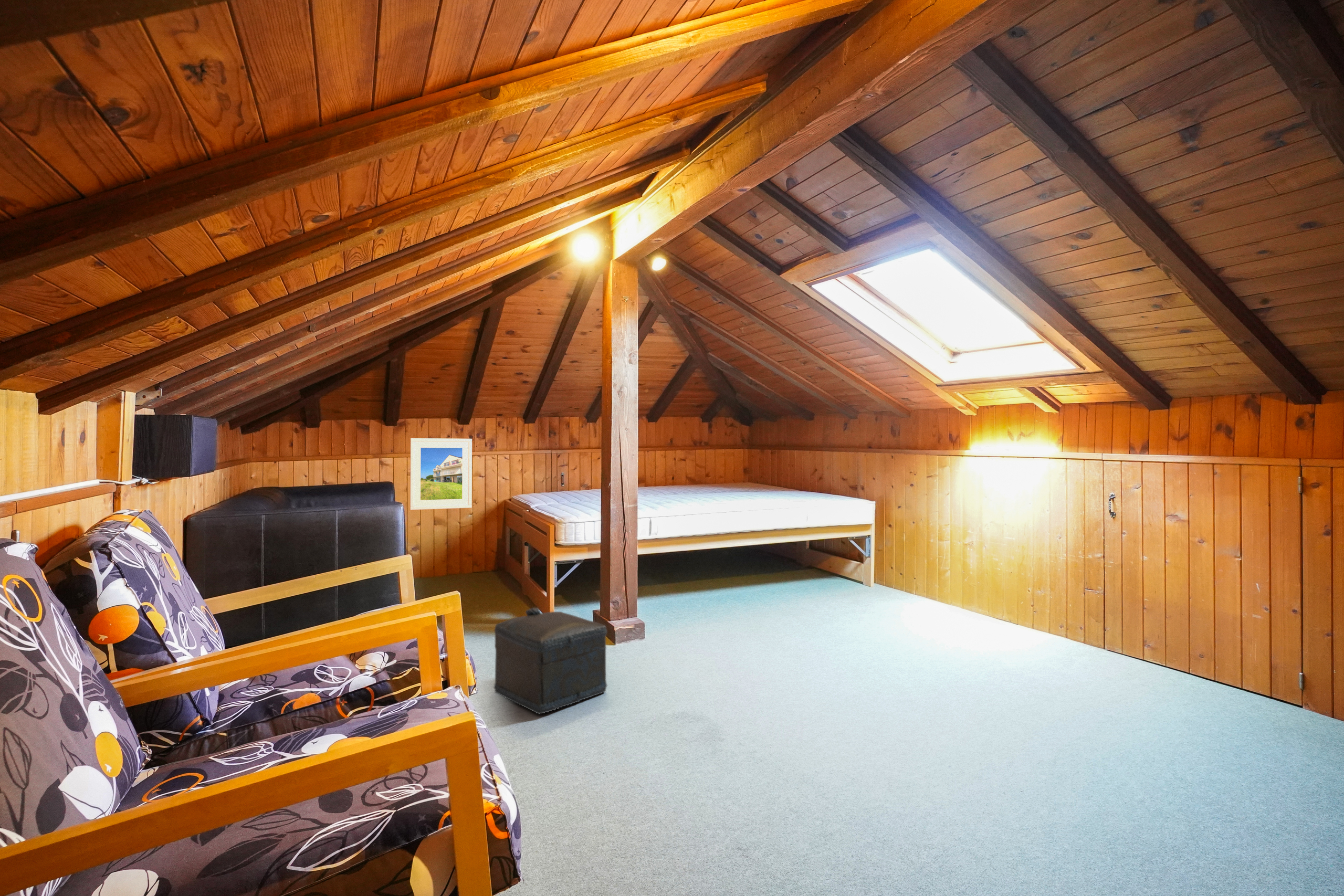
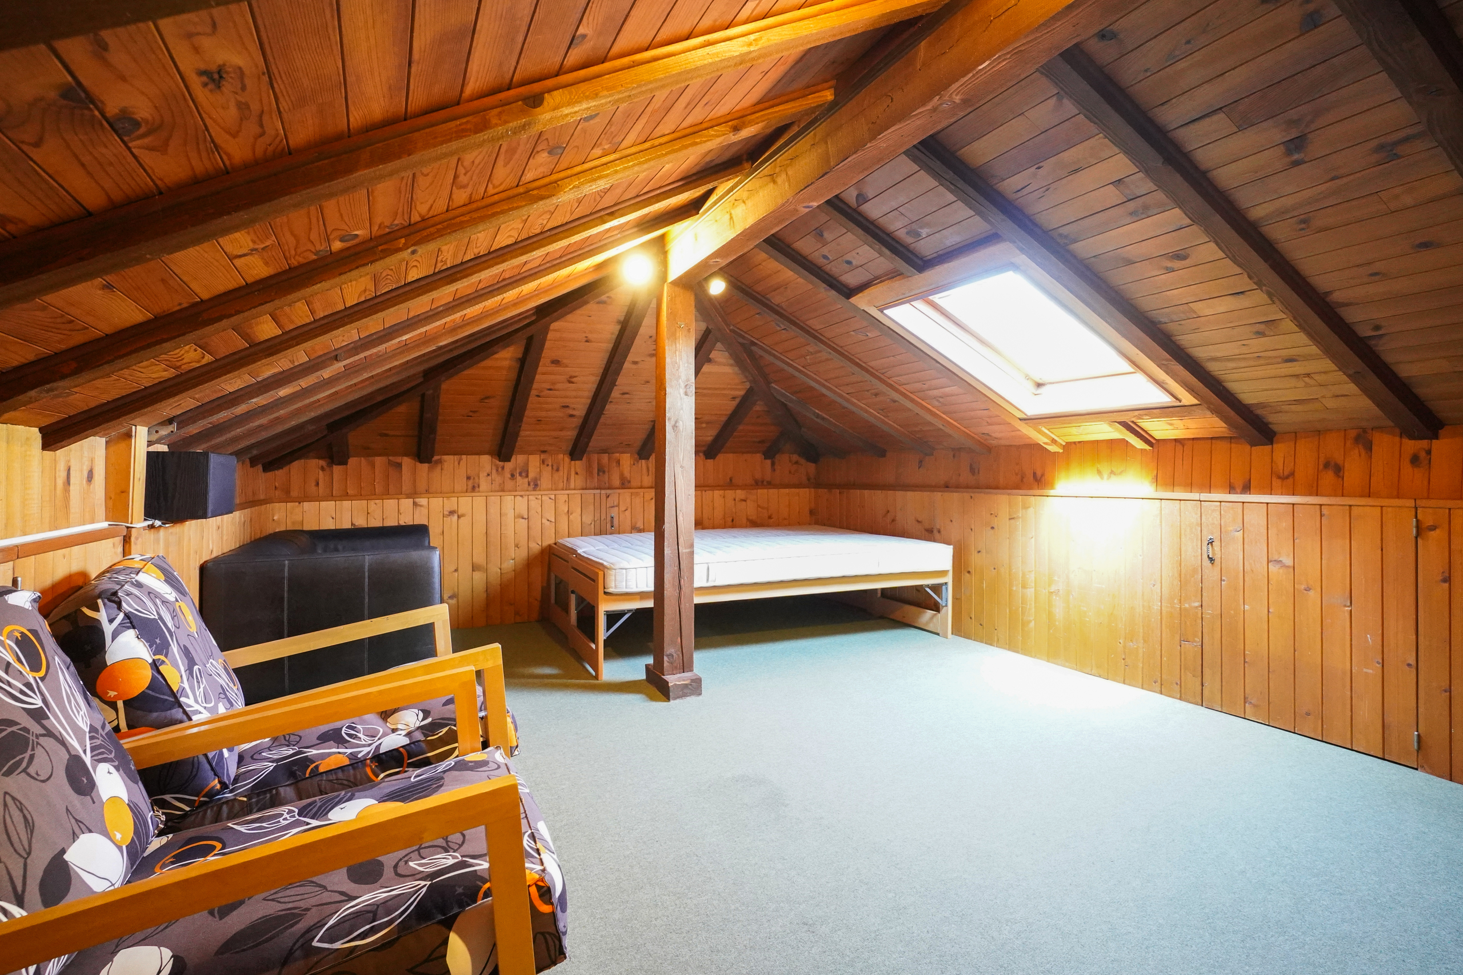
- ottoman [493,607,608,715]
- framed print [409,438,472,510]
